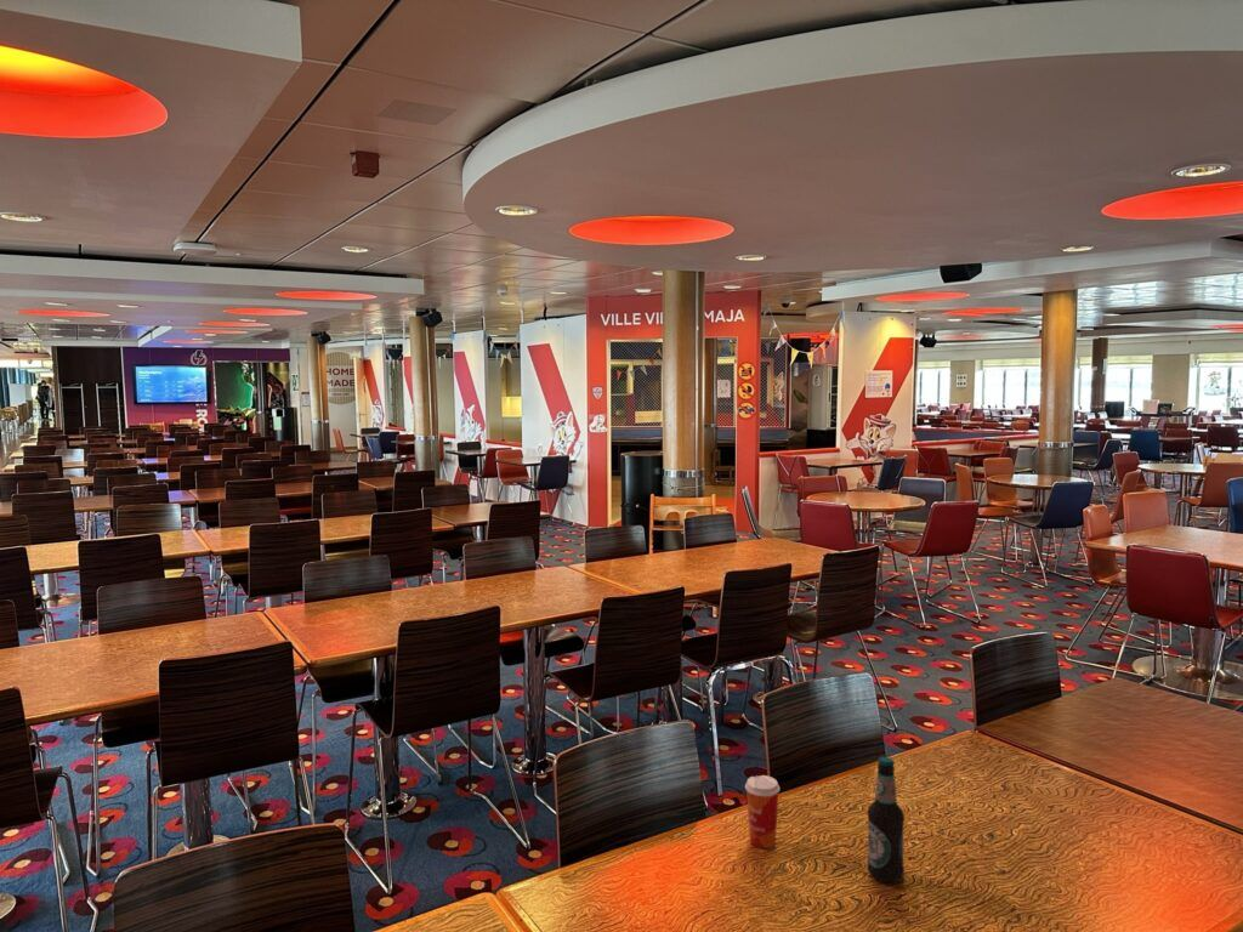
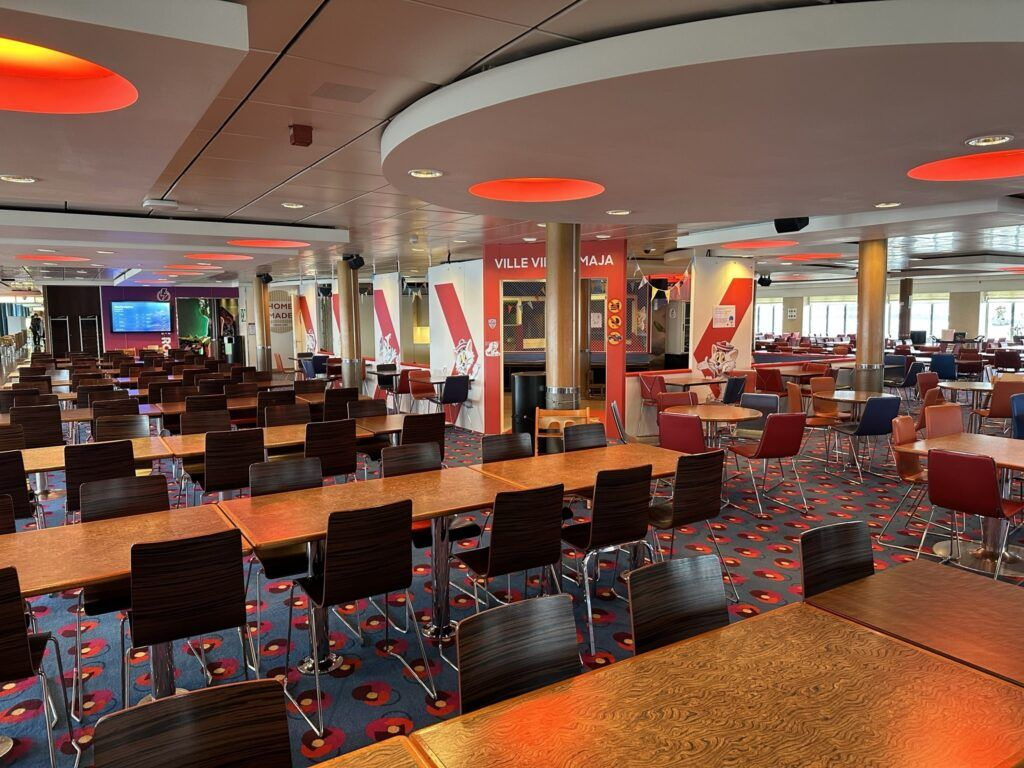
- bottle [867,756,906,883]
- paper cup [744,774,781,849]
